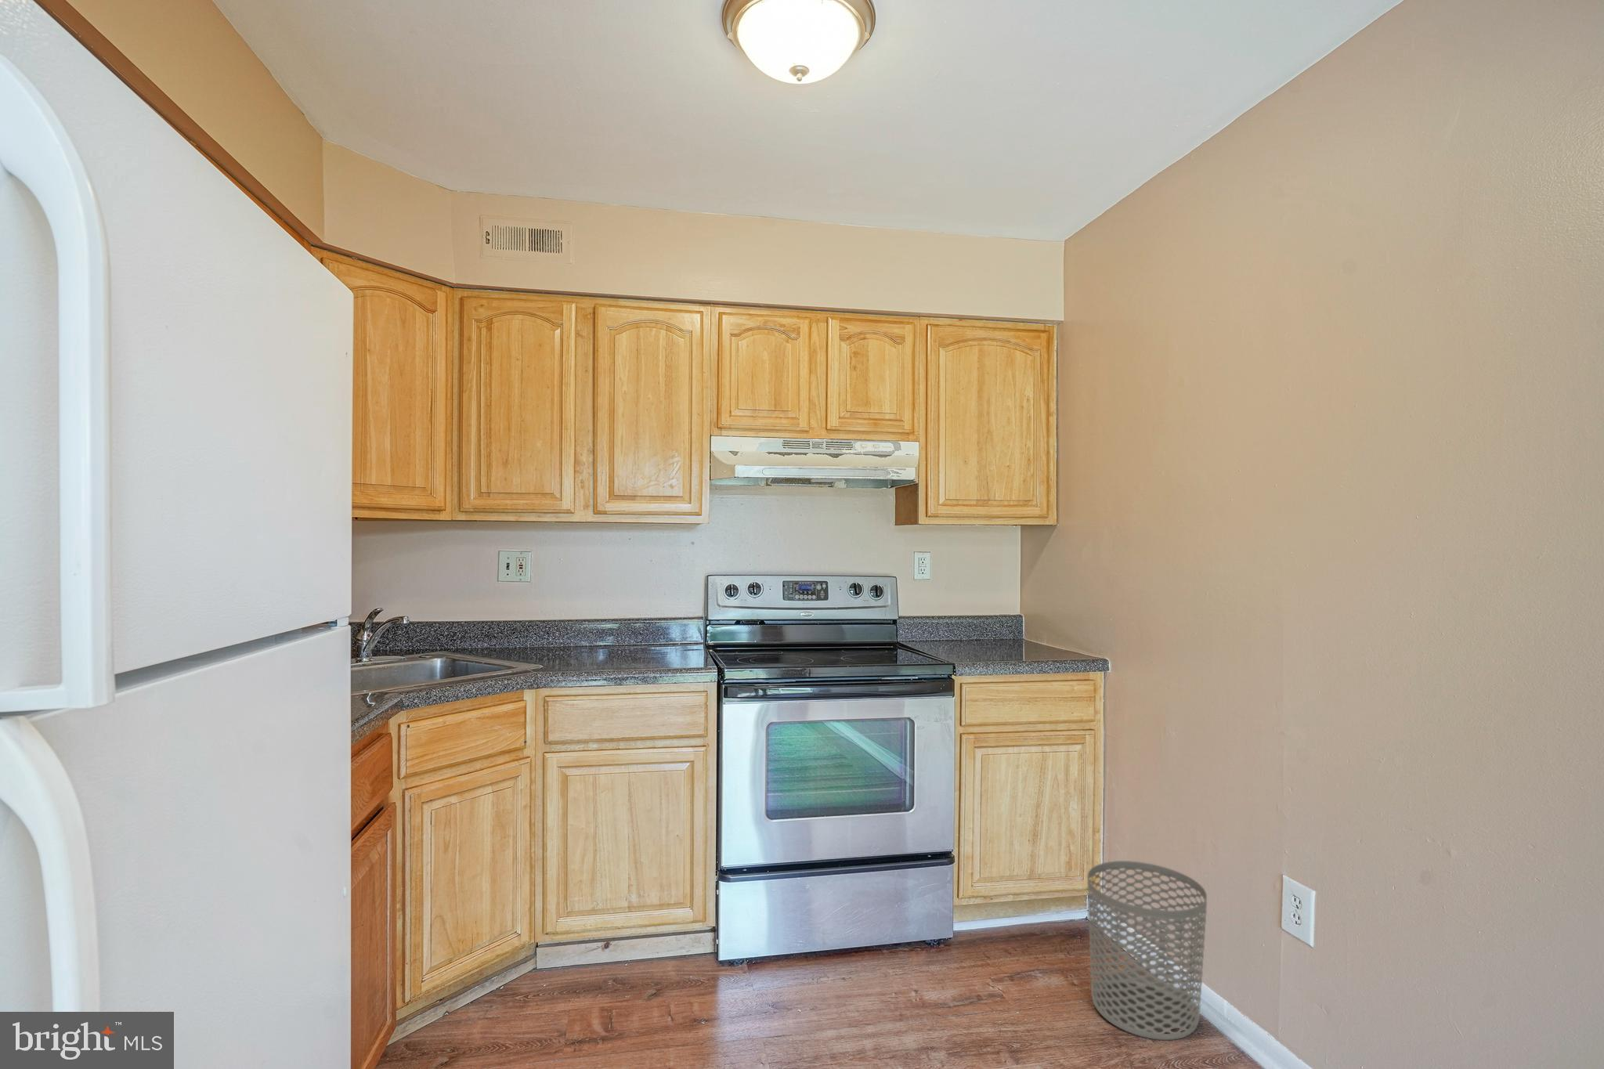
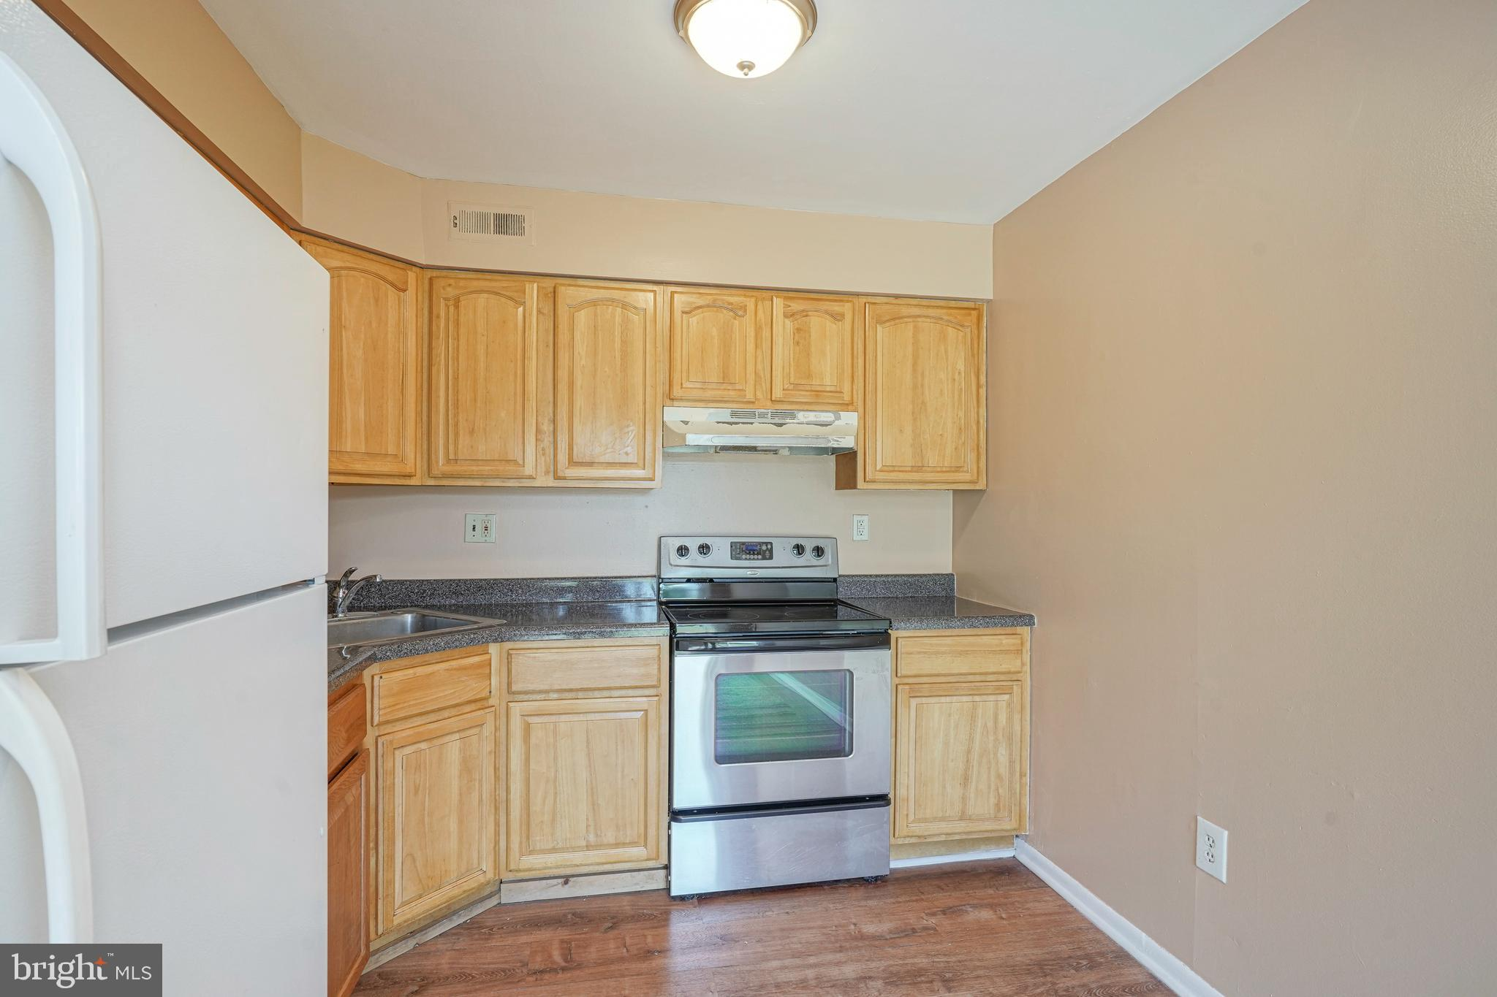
- waste bin [1086,860,1208,1040]
